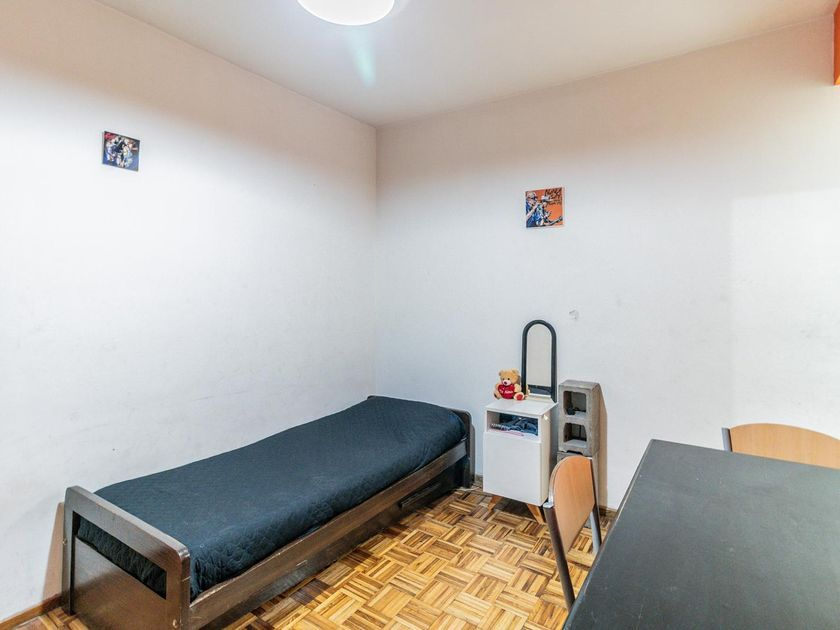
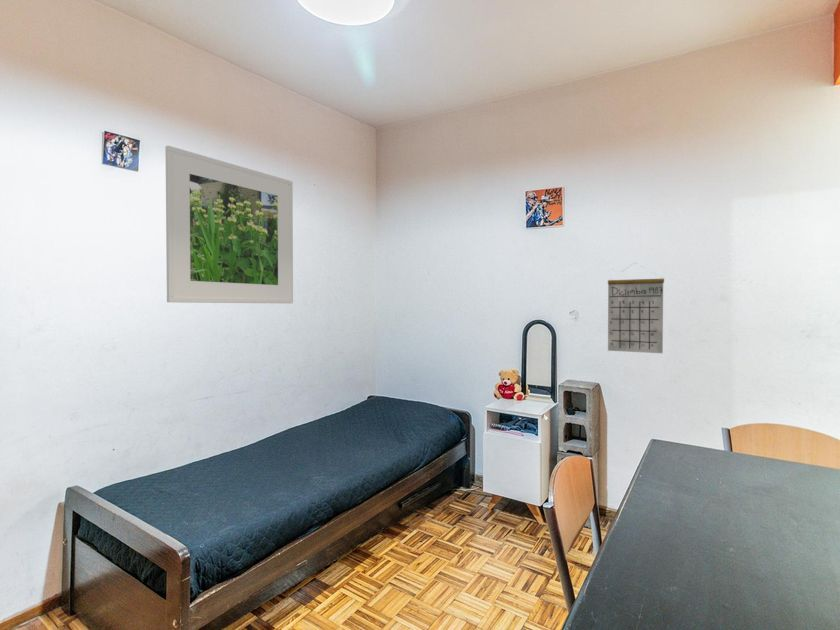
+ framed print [164,145,294,304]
+ calendar [607,261,665,354]
